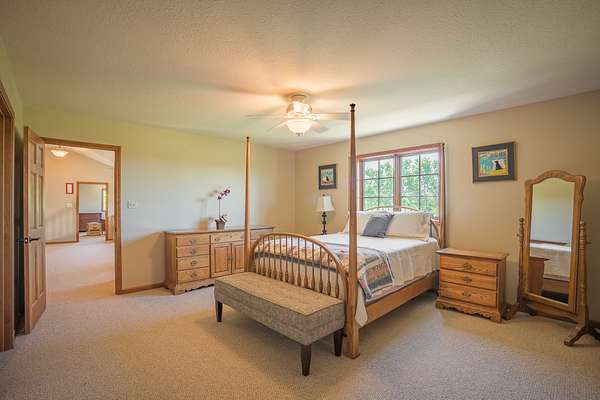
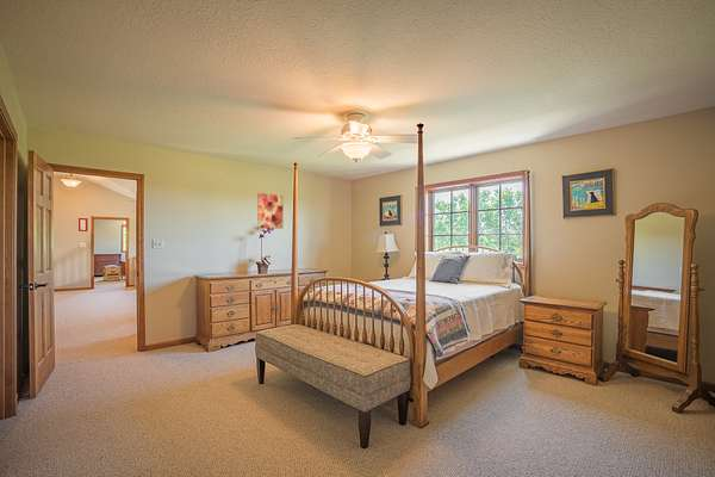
+ wall art [256,192,284,230]
